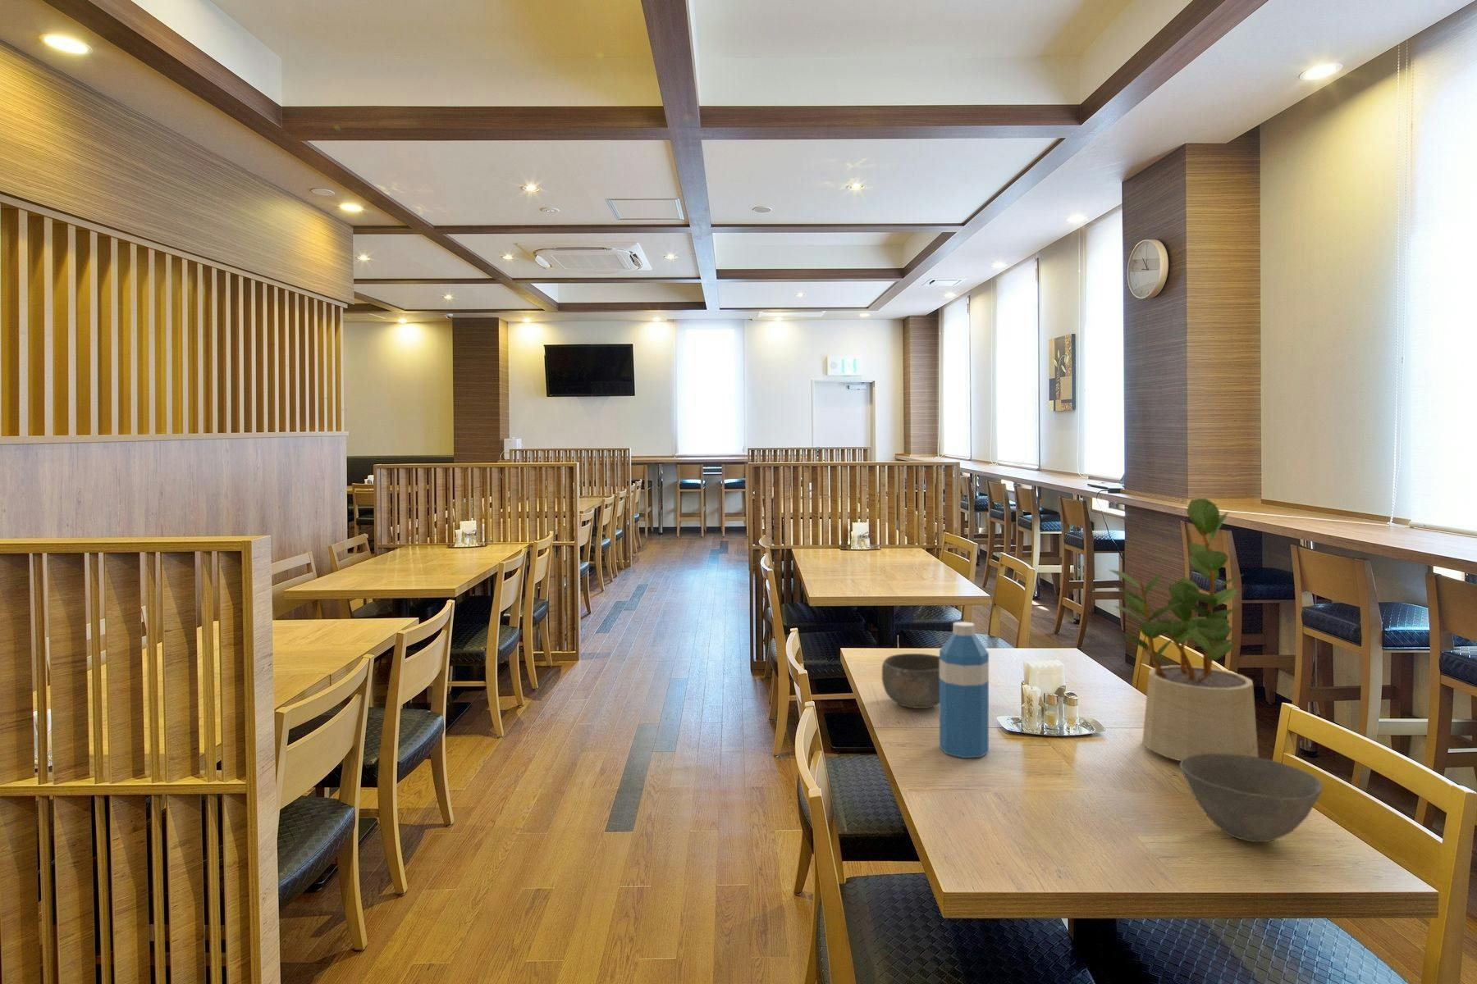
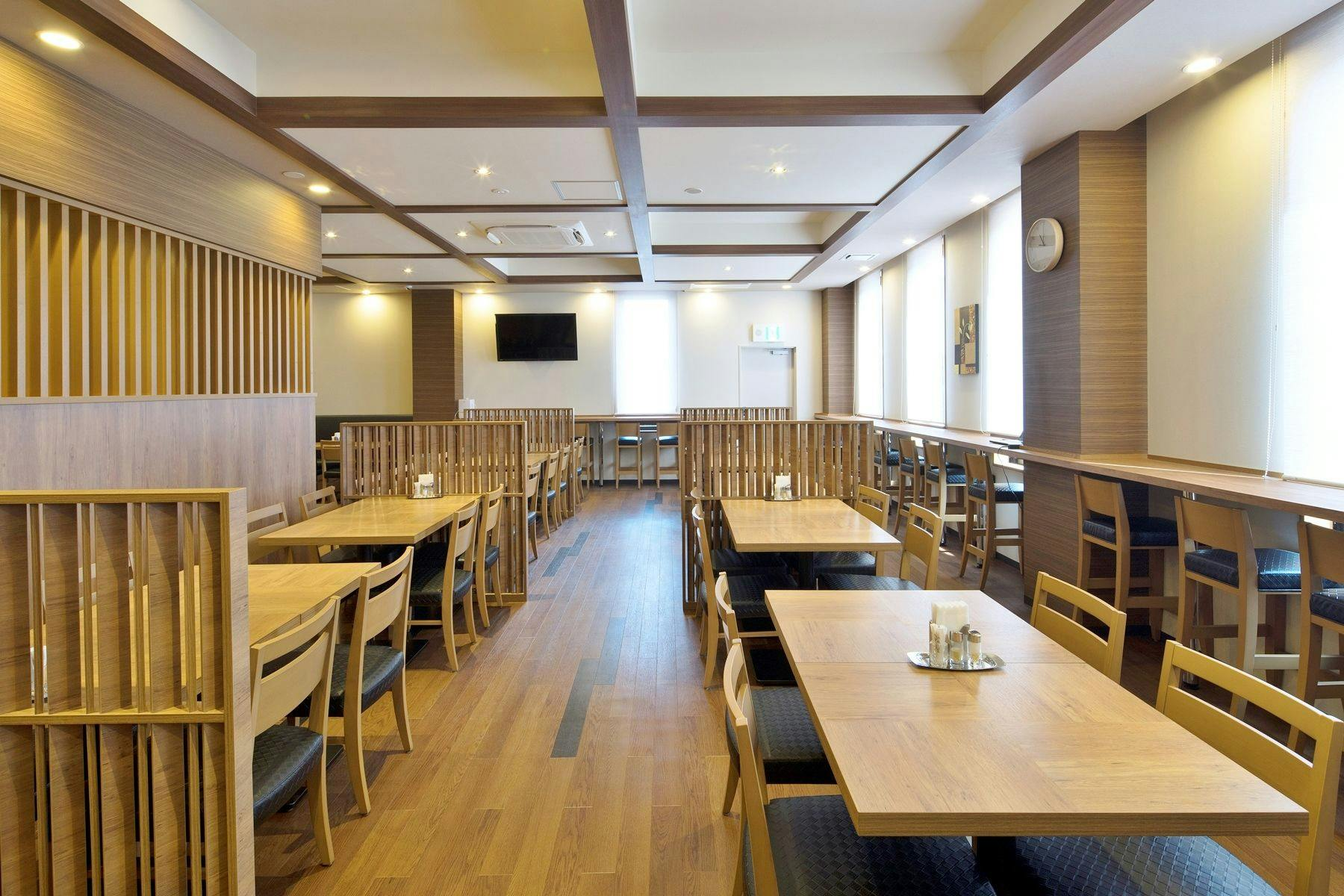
- potted plant [1109,497,1259,762]
- water bottle [939,620,989,759]
- bowl [881,652,940,709]
- bowl [1179,753,1323,843]
